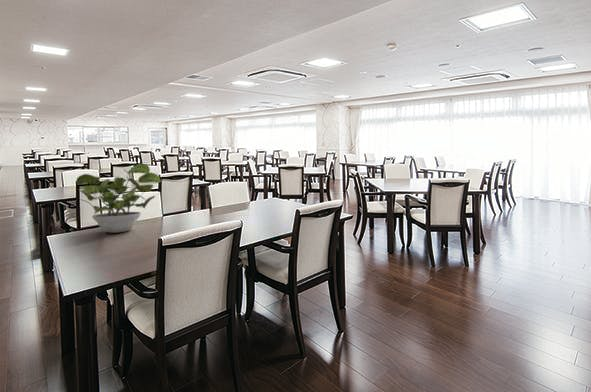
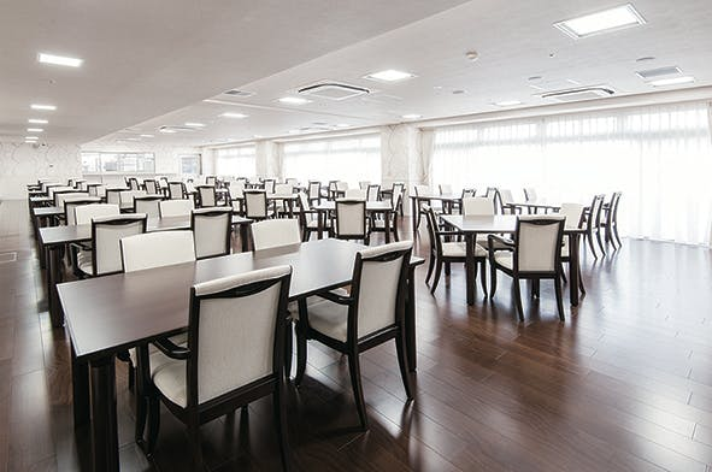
- potted plant [75,162,162,234]
